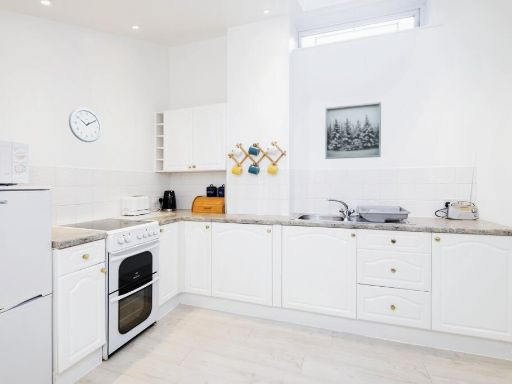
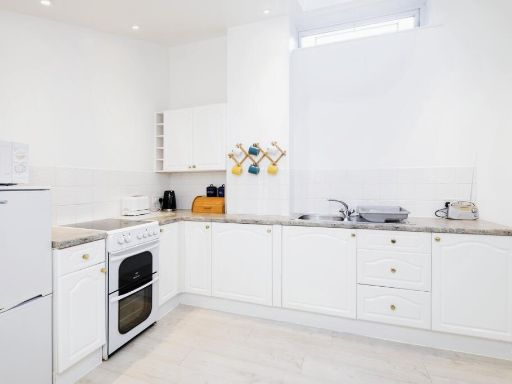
- wall art [324,101,382,160]
- wall clock [68,106,103,143]
